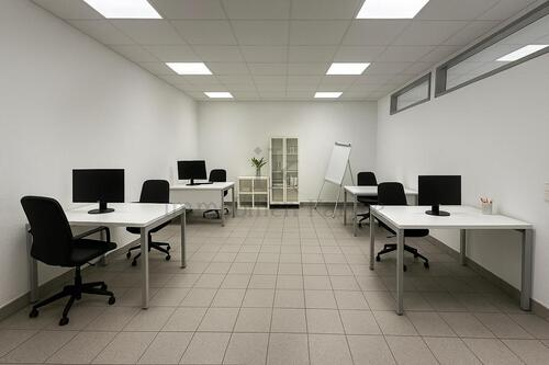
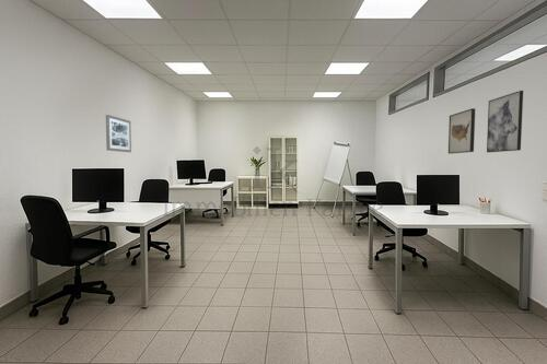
+ wall art [447,107,476,155]
+ wall art [105,114,132,153]
+ wall art [486,90,524,153]
